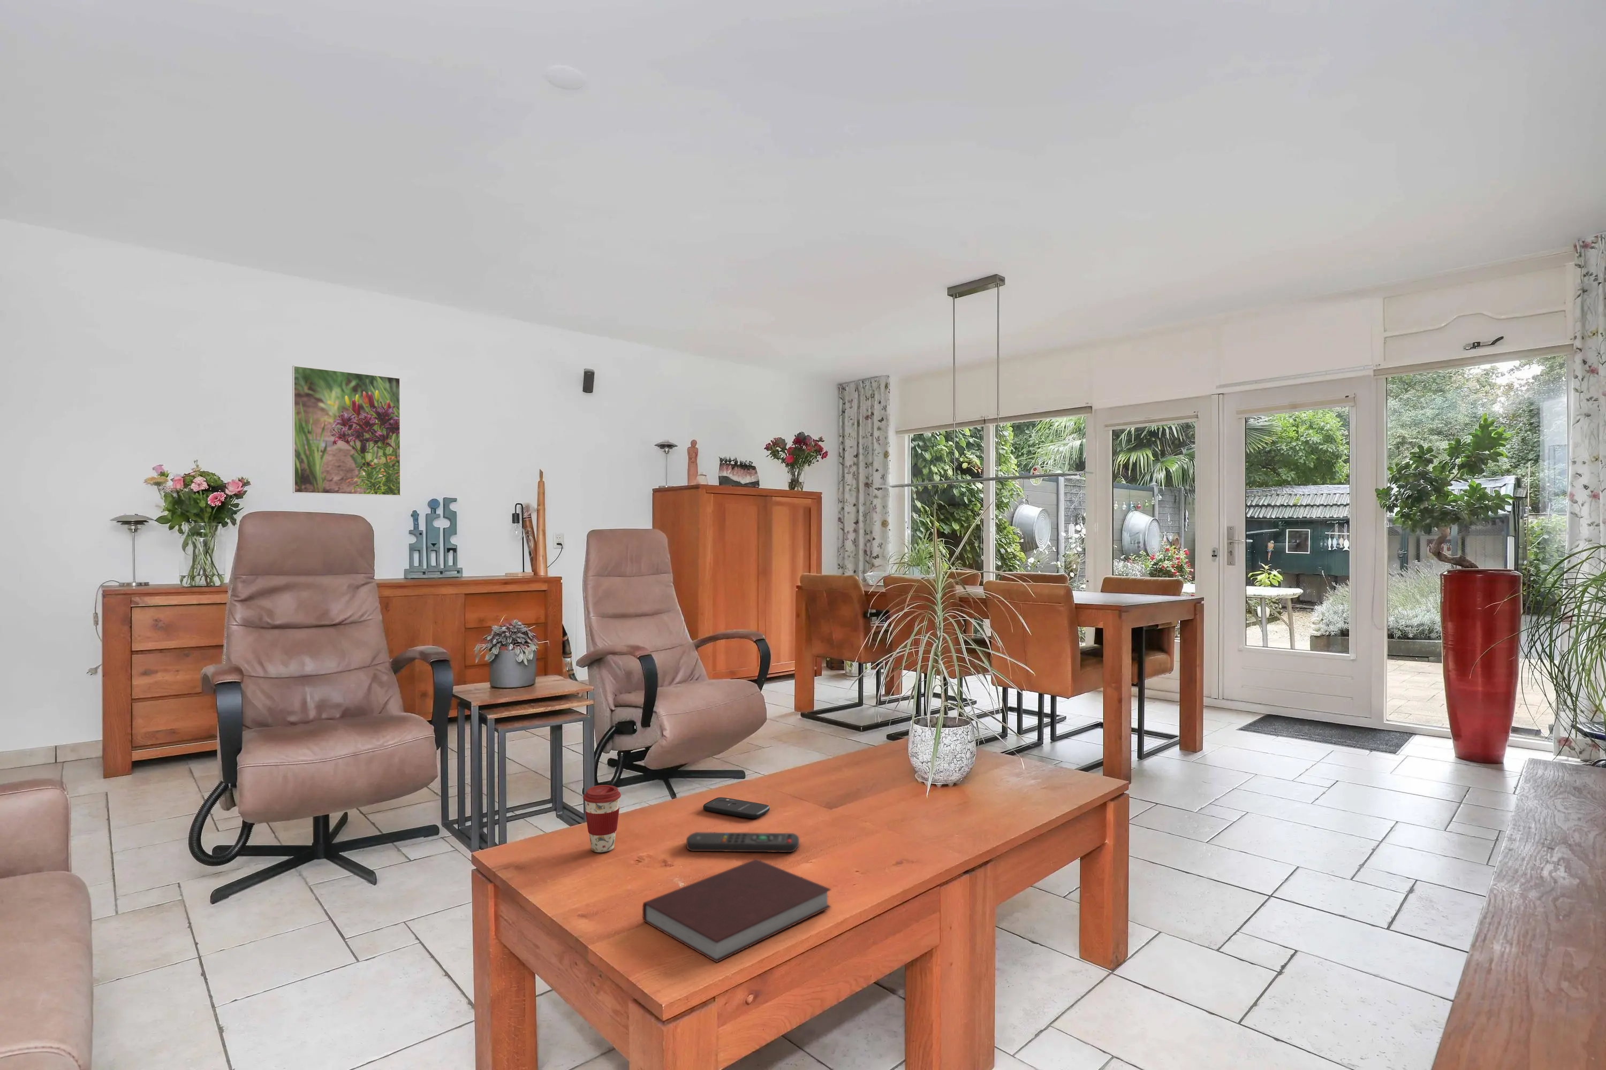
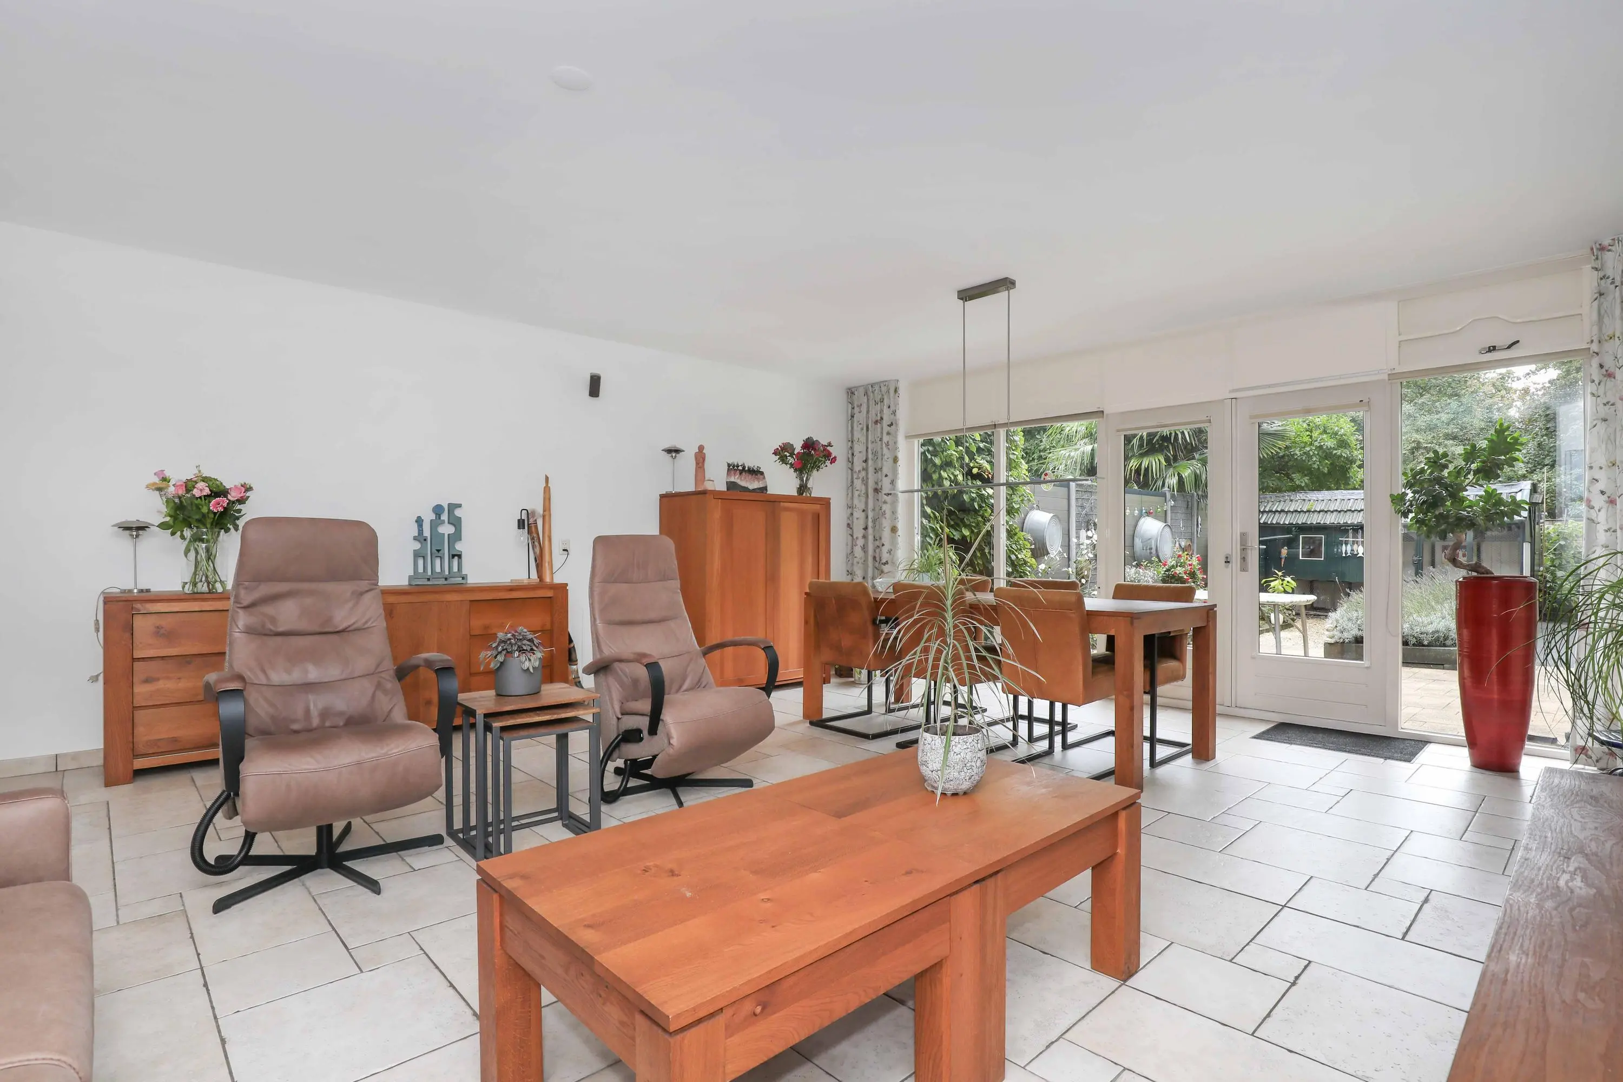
- coffee cup [582,785,621,853]
- remote control [686,831,799,853]
- notebook [642,859,832,963]
- smartphone [703,797,771,819]
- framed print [292,365,402,497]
